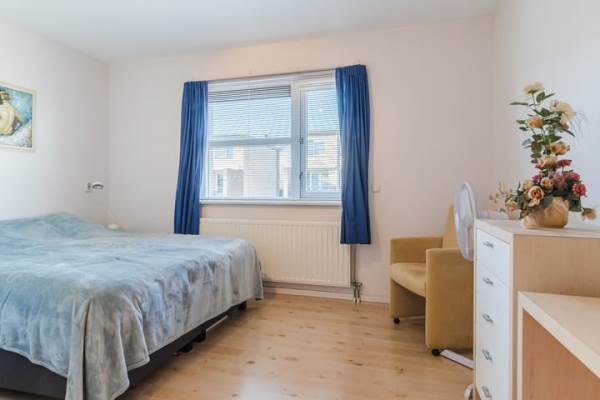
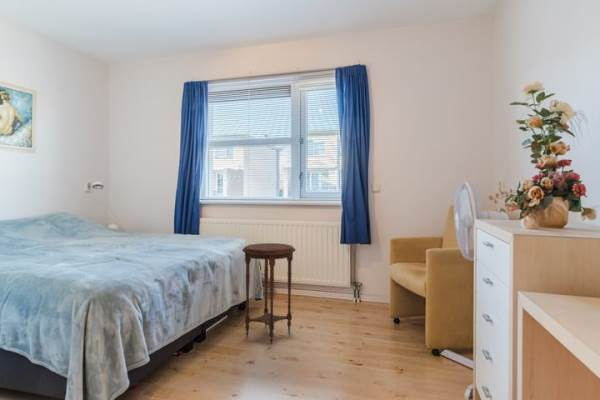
+ side table [241,242,296,345]
